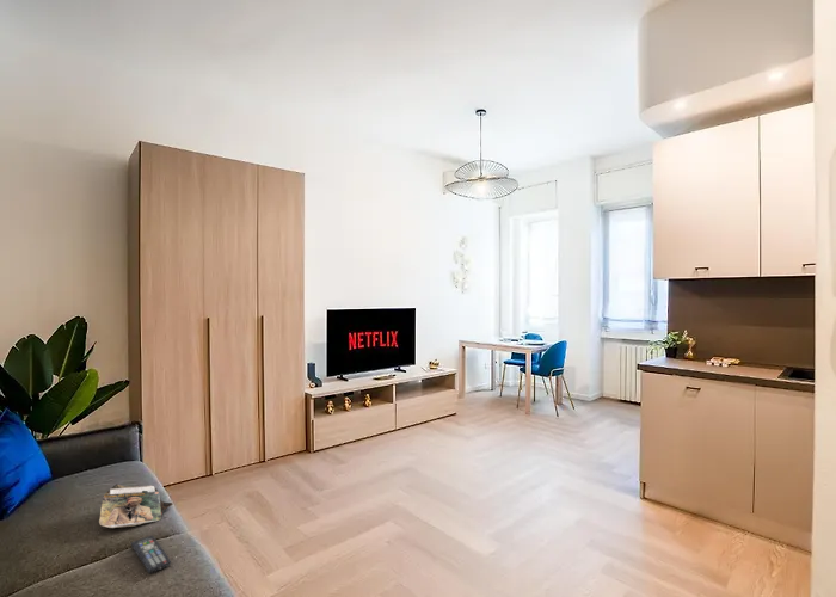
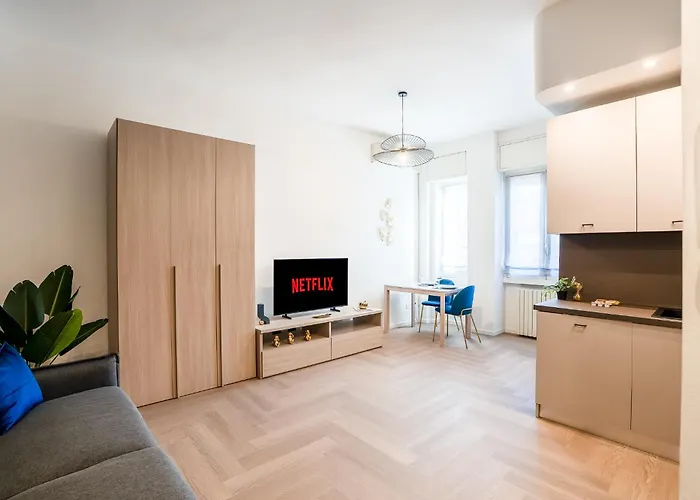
- magazine [98,484,174,529]
- remote control [129,534,172,574]
